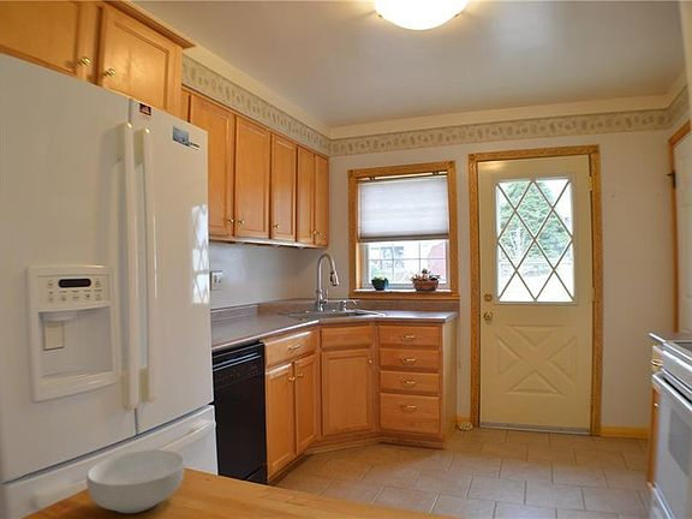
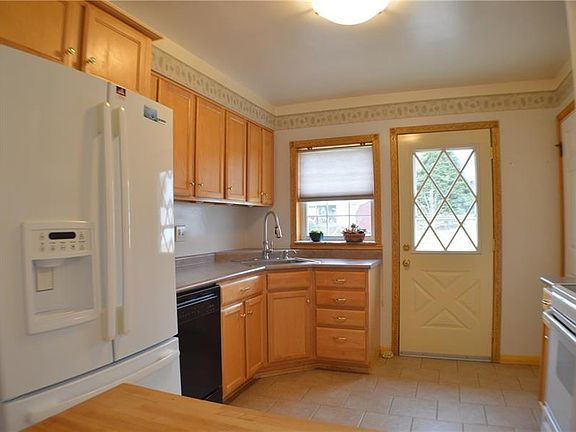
- cereal bowl [85,448,186,514]
